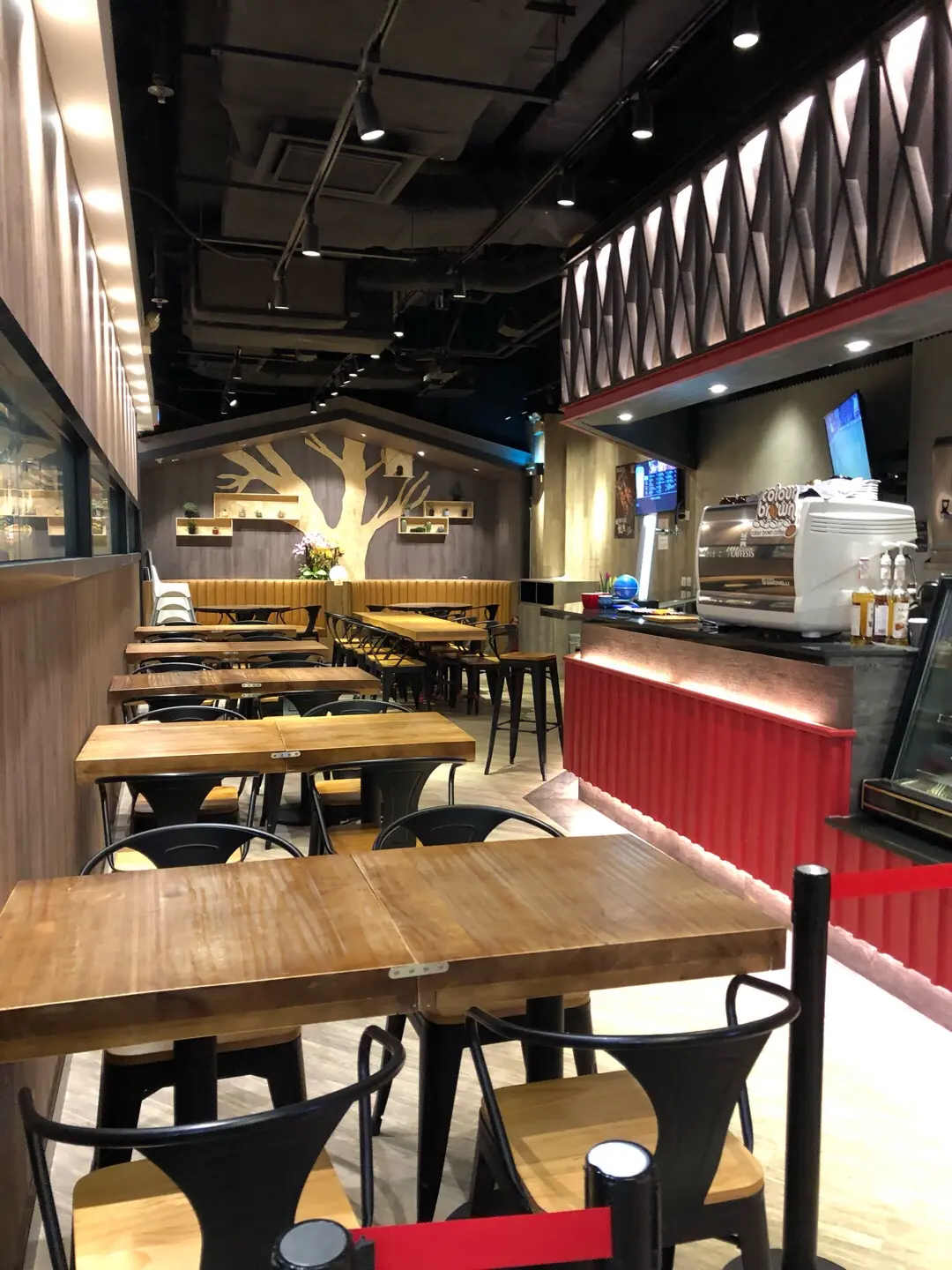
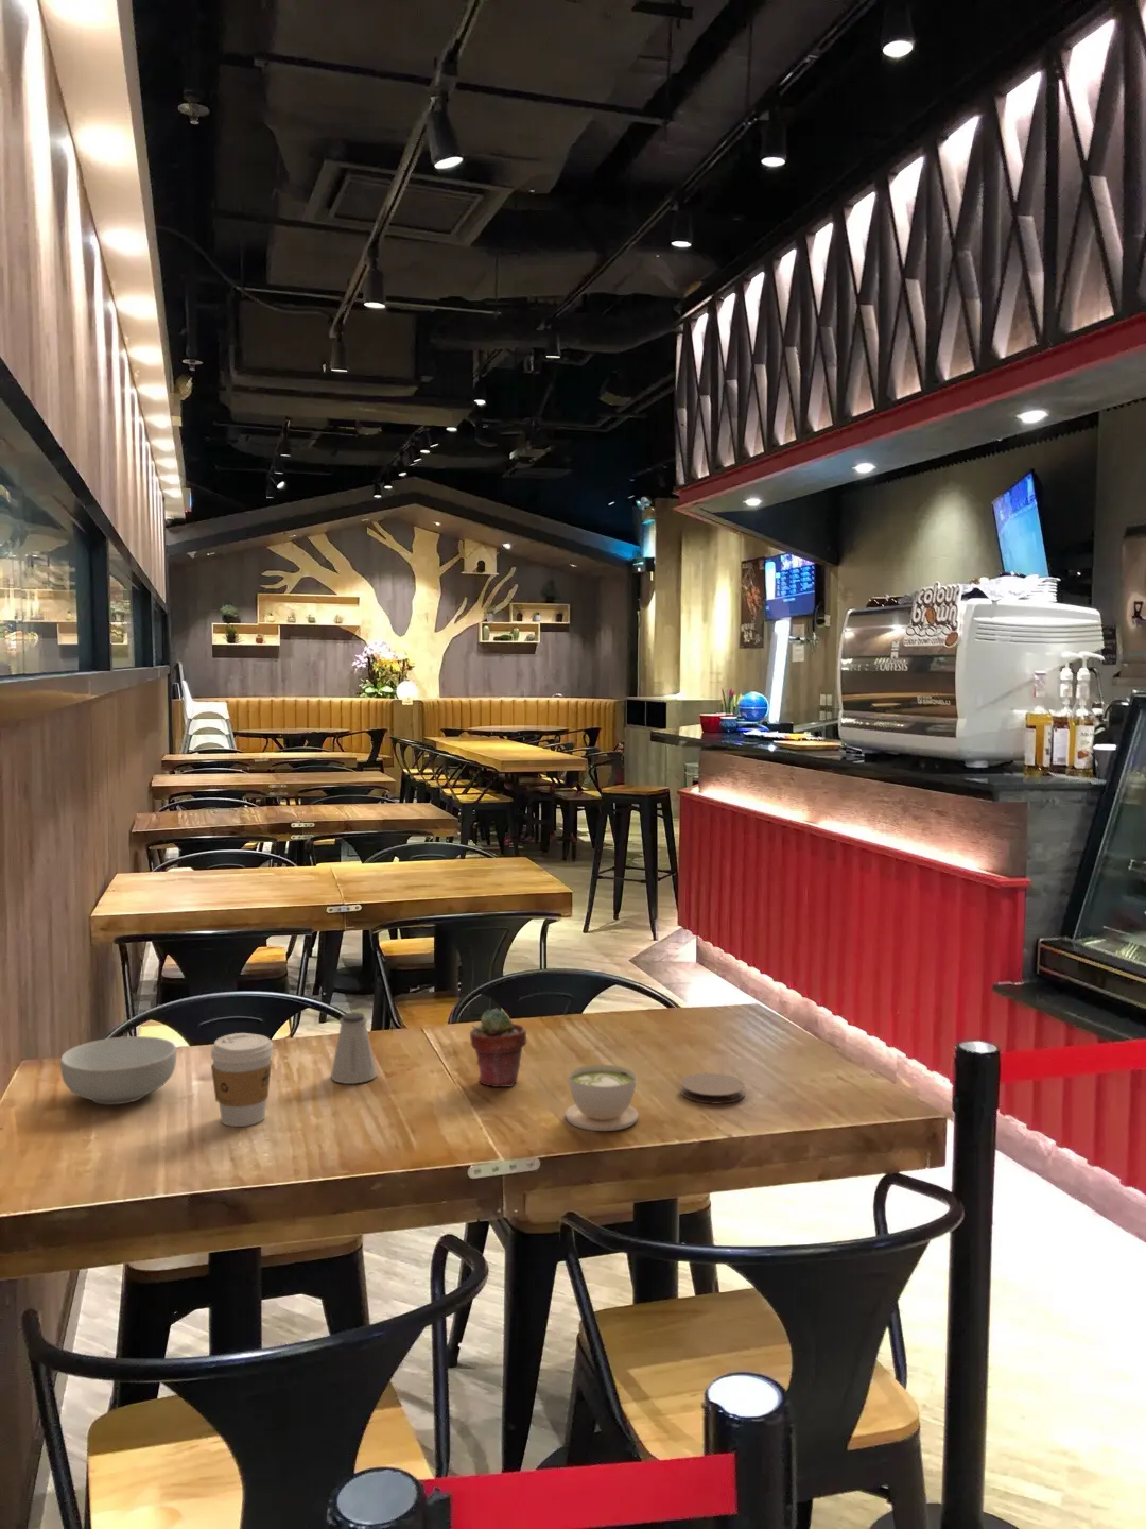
+ potted succulent [469,1008,527,1088]
+ coffee cup [565,1064,640,1132]
+ coaster [679,1073,746,1105]
+ coffee cup [211,1032,274,1128]
+ cereal bowl [59,1035,177,1105]
+ saltshaker [330,1011,378,1085]
